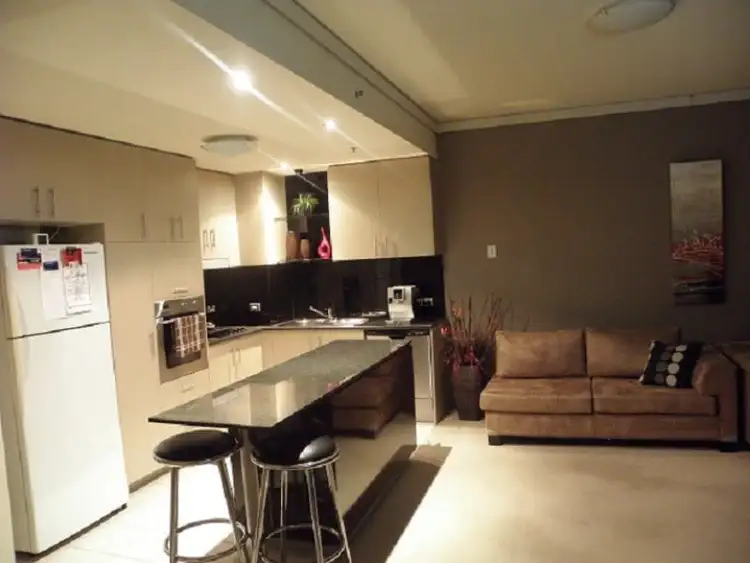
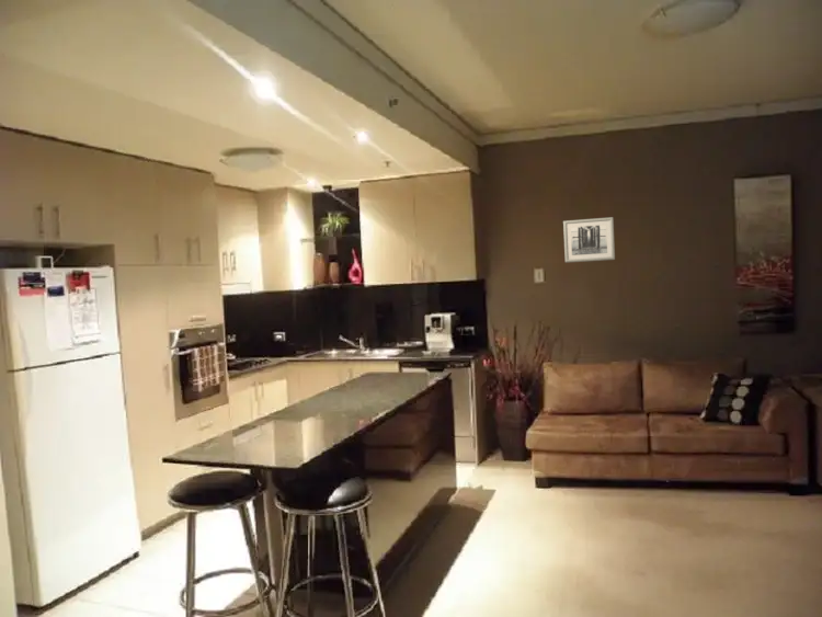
+ wall art [562,216,616,264]
